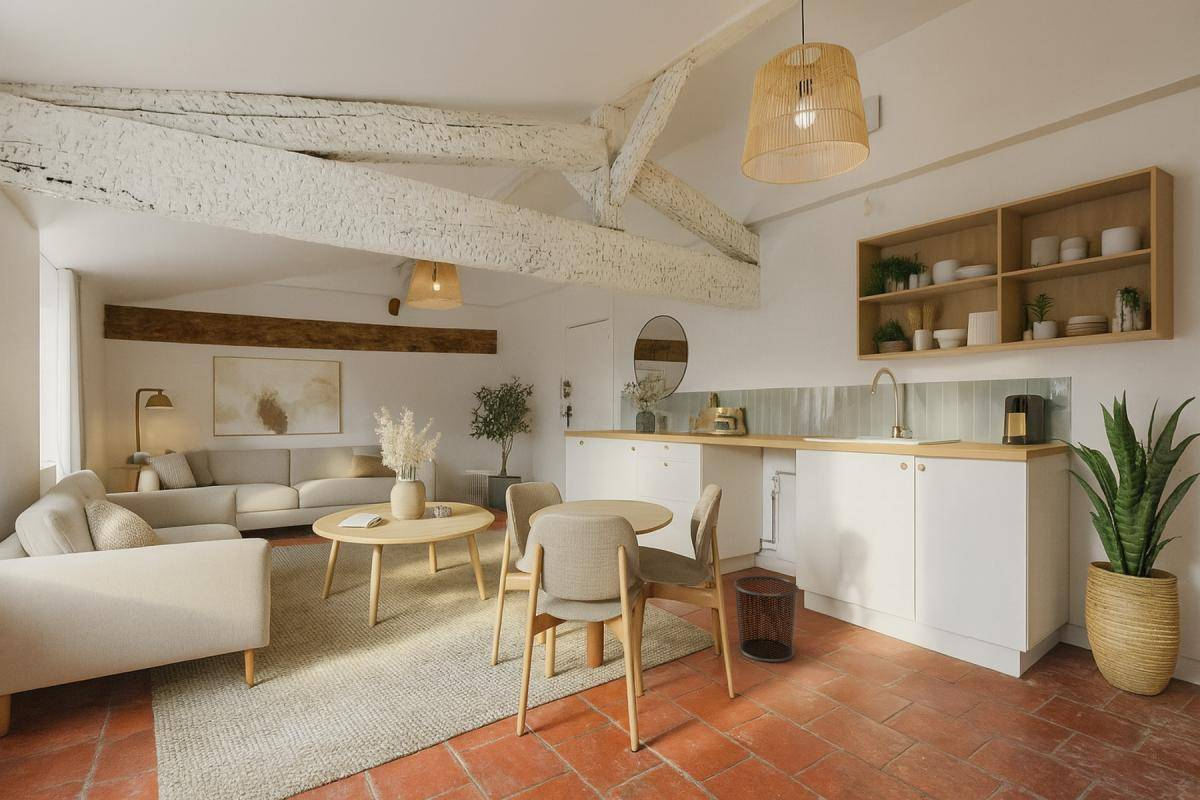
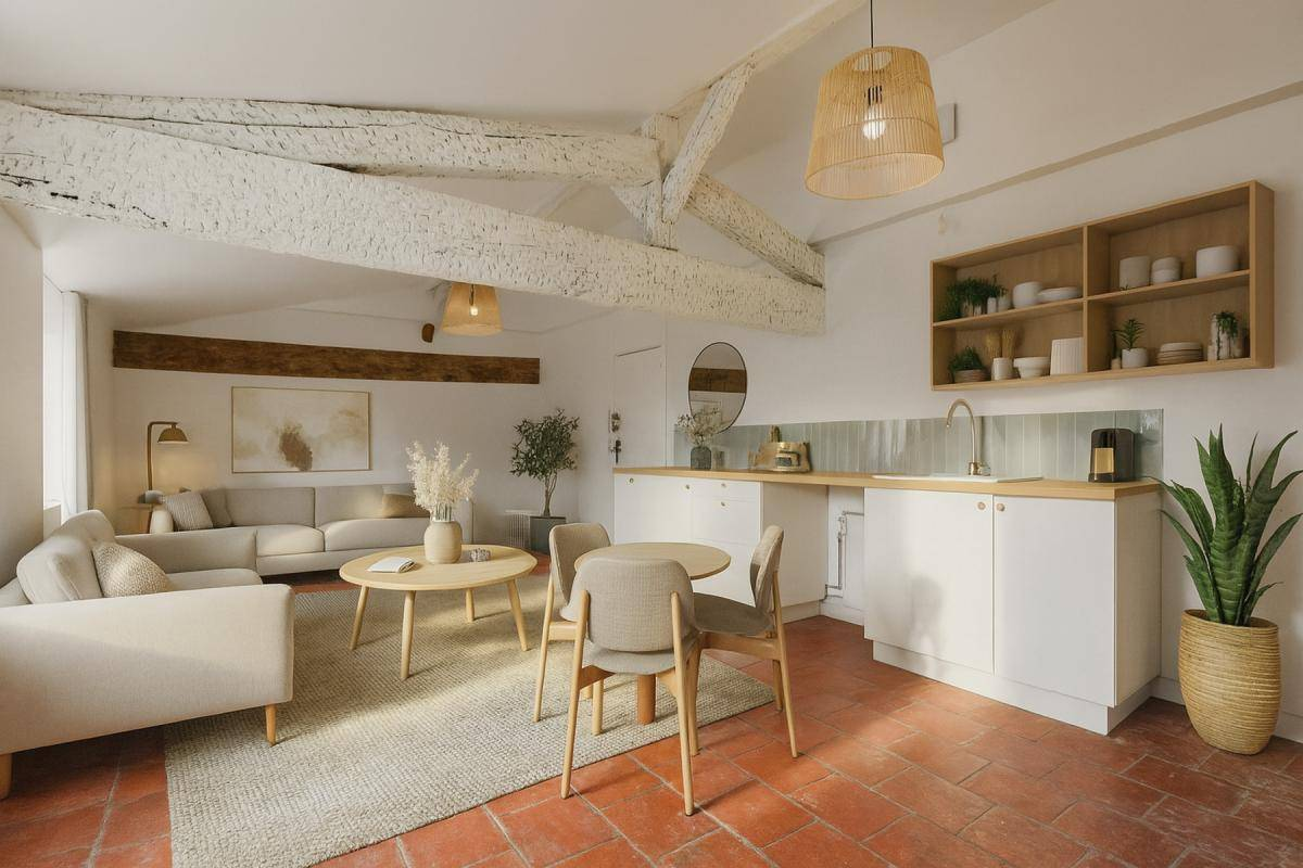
- waste bin [733,575,800,663]
